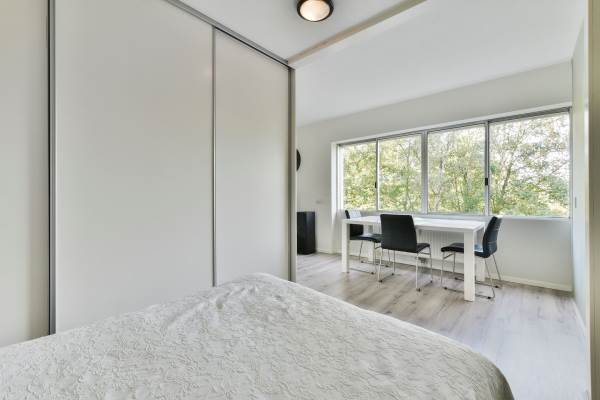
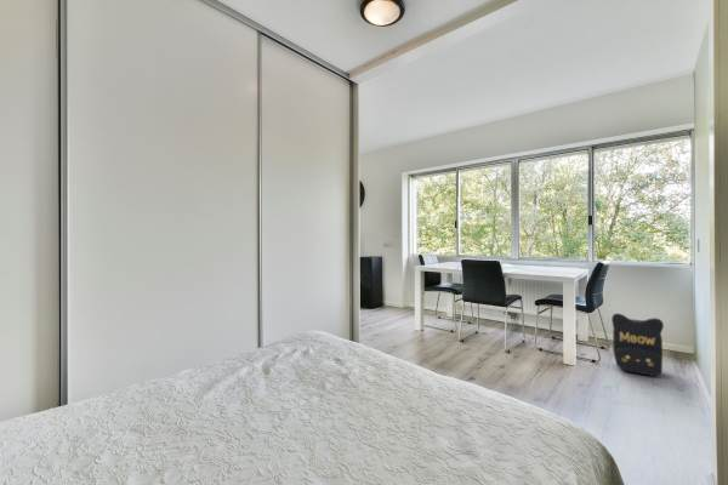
+ backpack [610,313,665,377]
